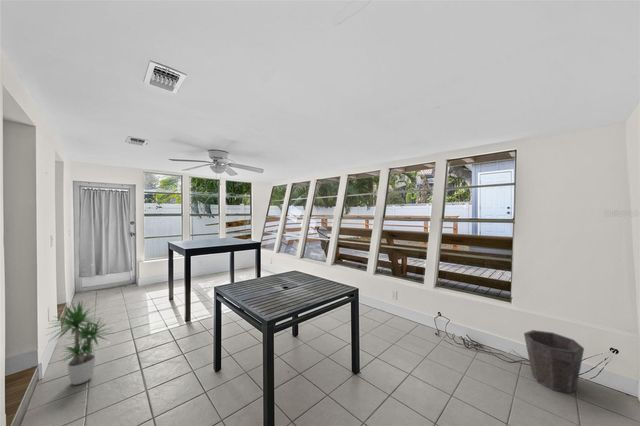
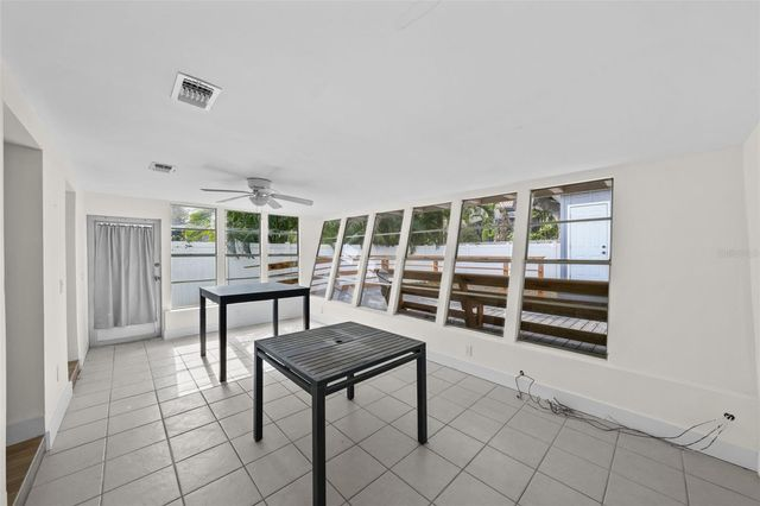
- potted plant [44,299,117,386]
- waste bin [523,329,585,394]
